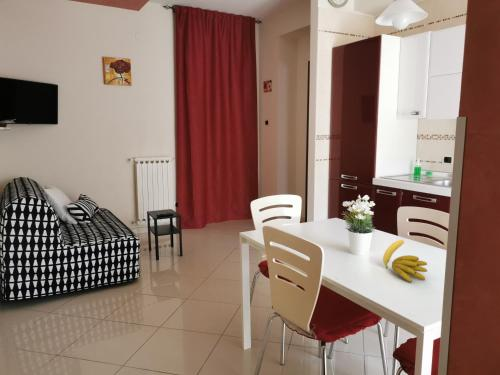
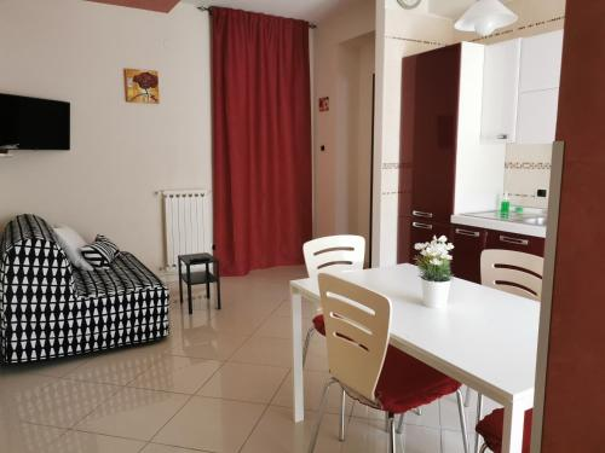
- banana [382,239,428,283]
